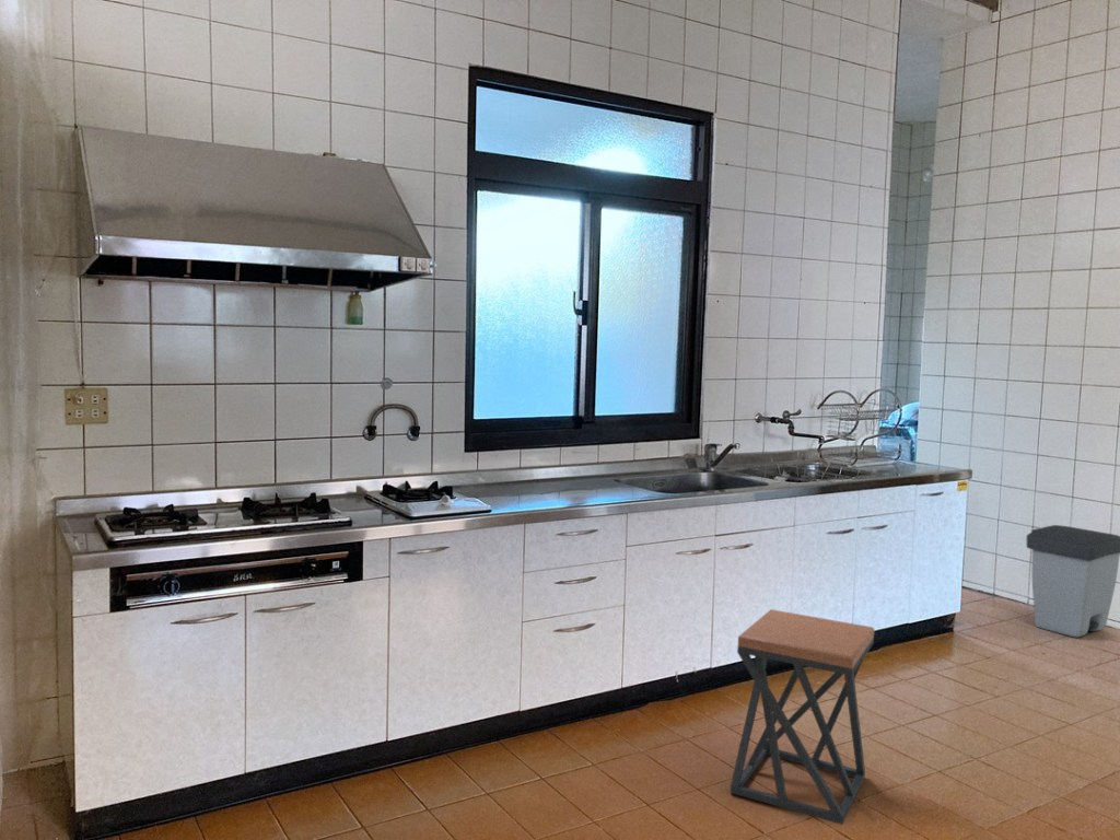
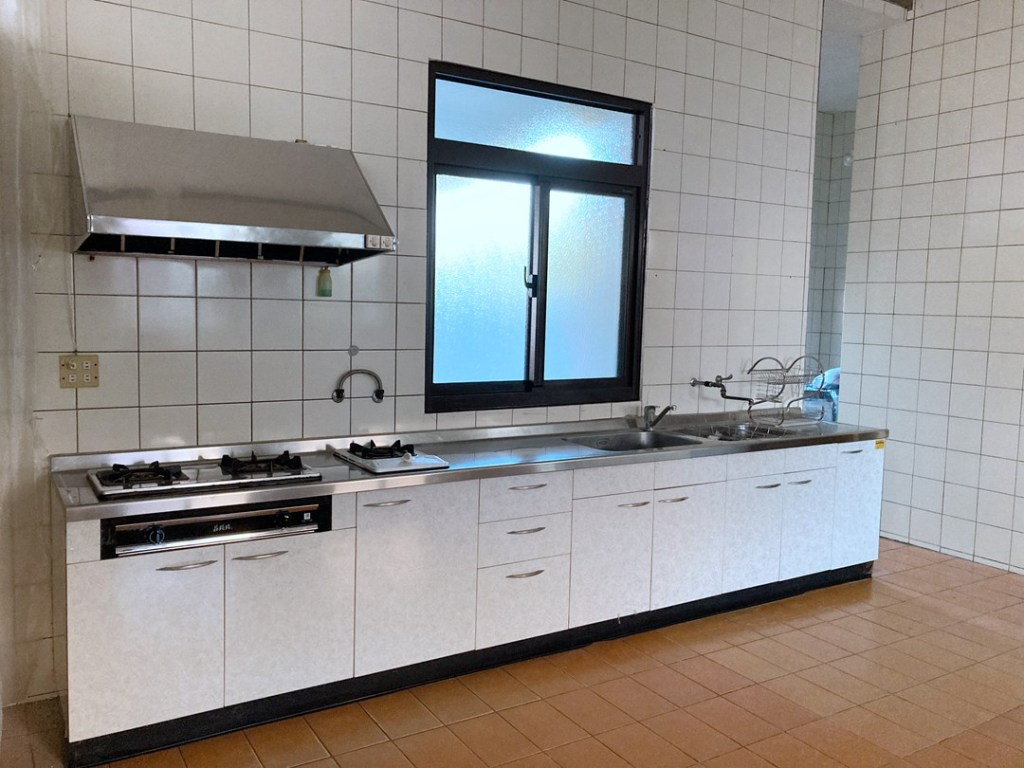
- stool [730,608,875,826]
- trash can [1026,524,1120,639]
